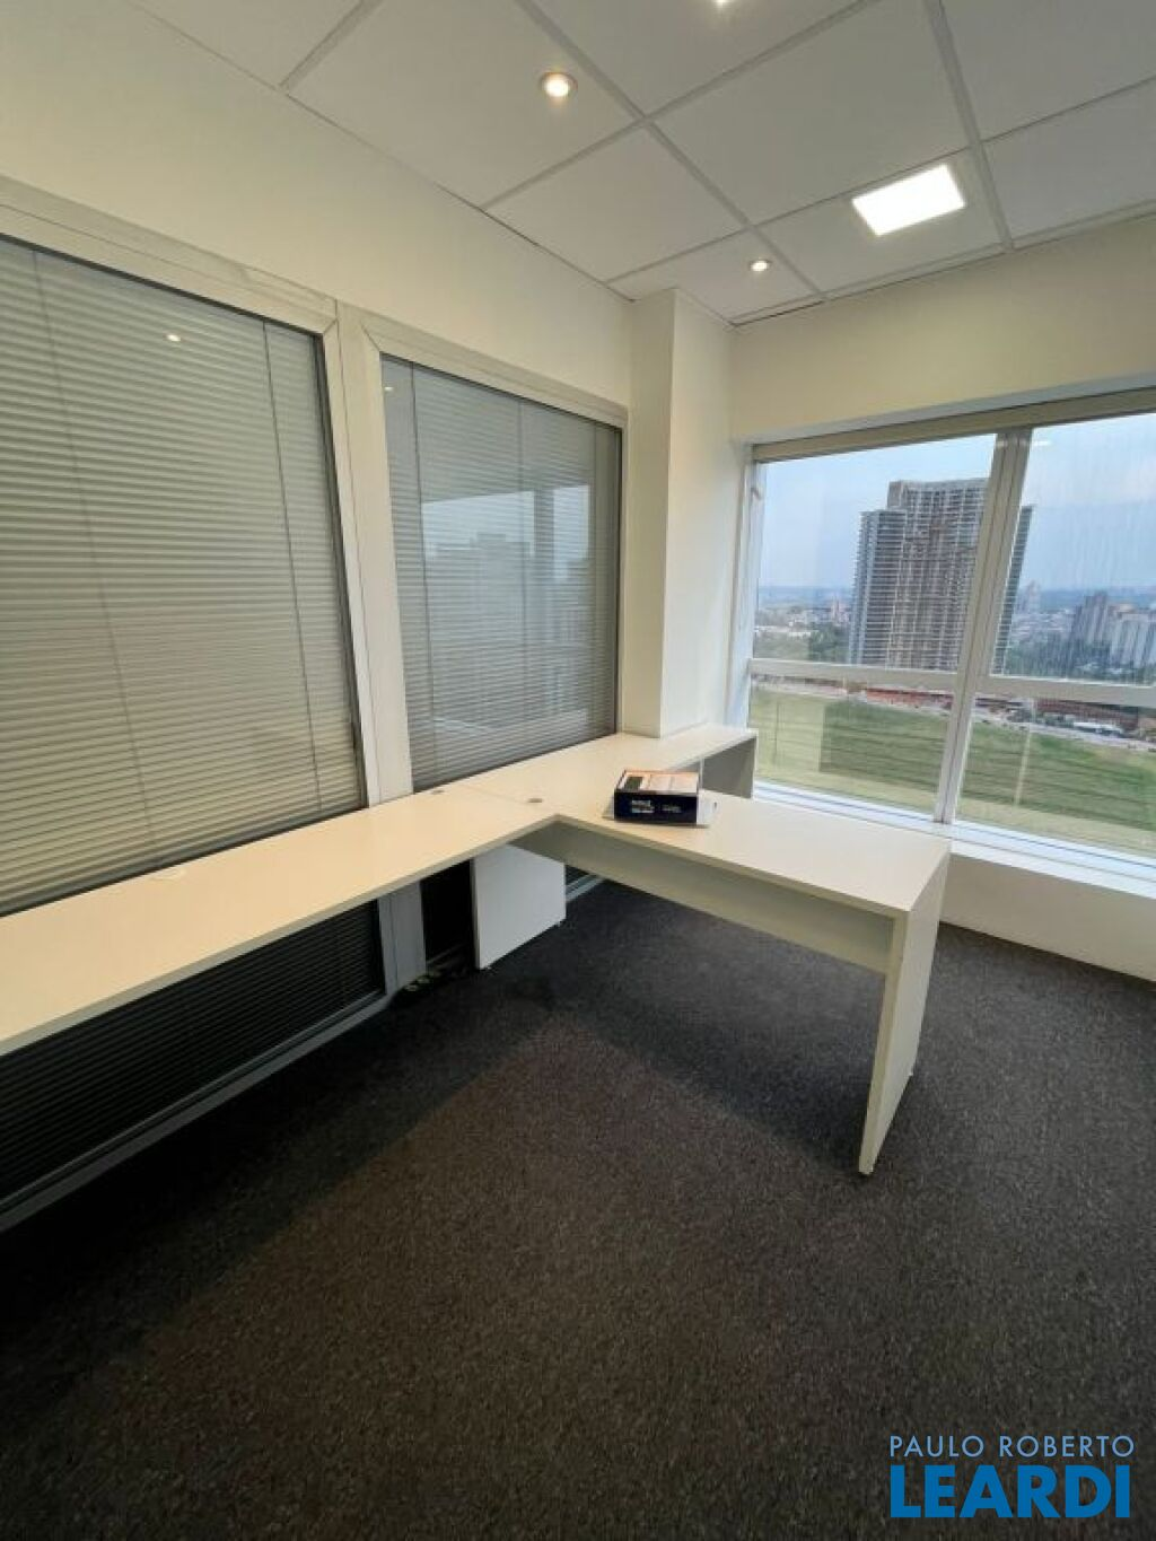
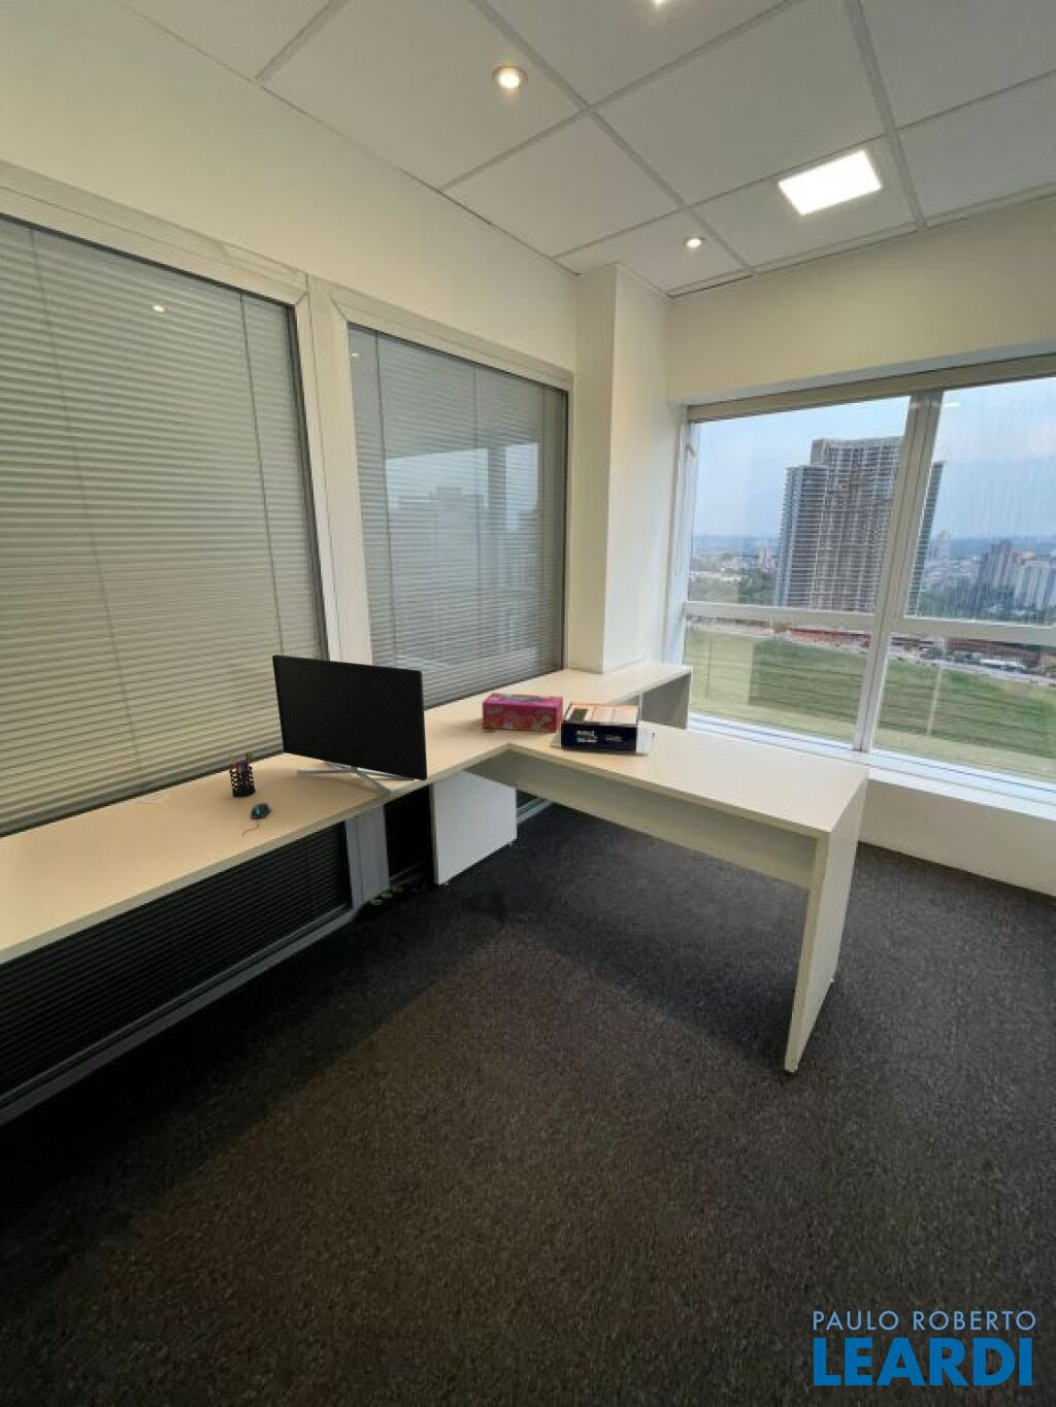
+ monitor [272,653,428,796]
+ tissue box [480,692,565,734]
+ mouse [242,802,272,837]
+ pen holder [227,753,256,798]
